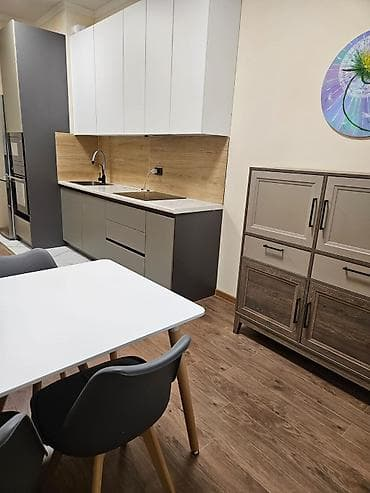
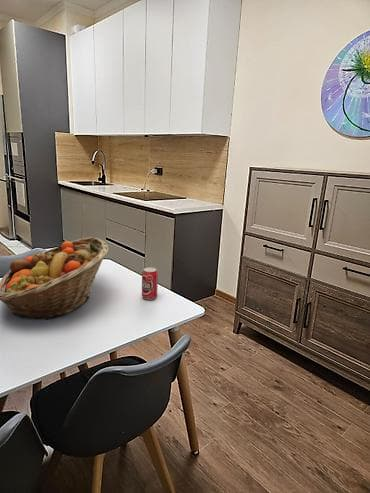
+ beverage can [141,266,159,301]
+ fruit basket [0,236,110,321]
